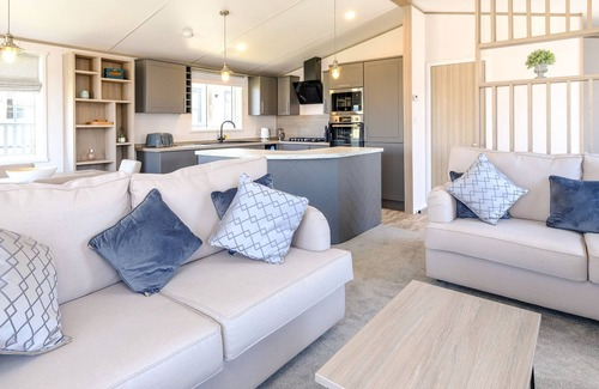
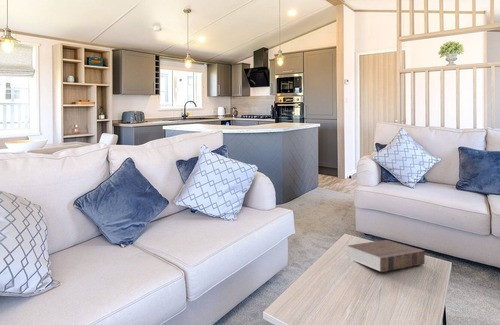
+ book [346,239,426,273]
